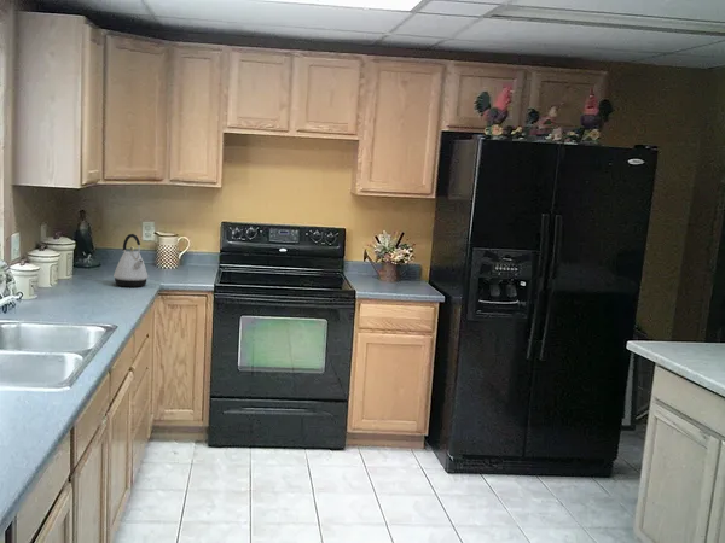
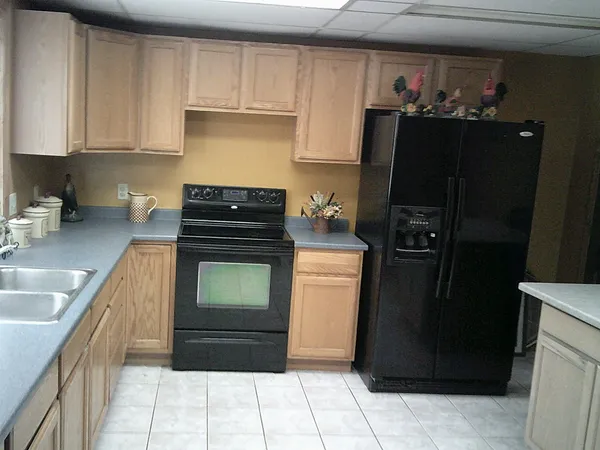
- kettle [112,233,149,288]
